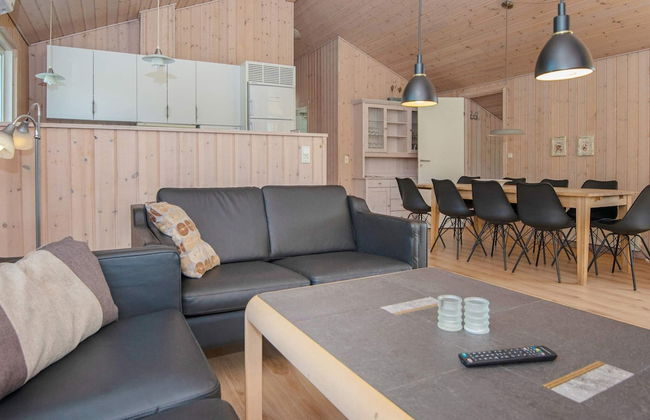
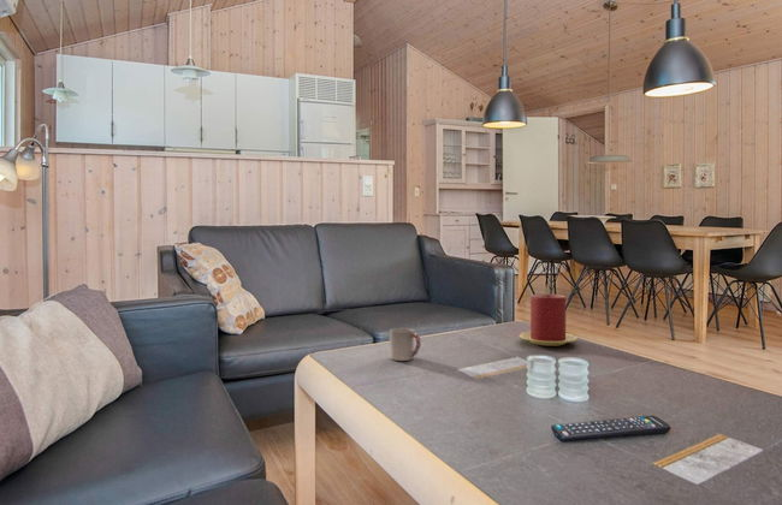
+ candle [519,293,579,346]
+ cup [389,327,422,362]
